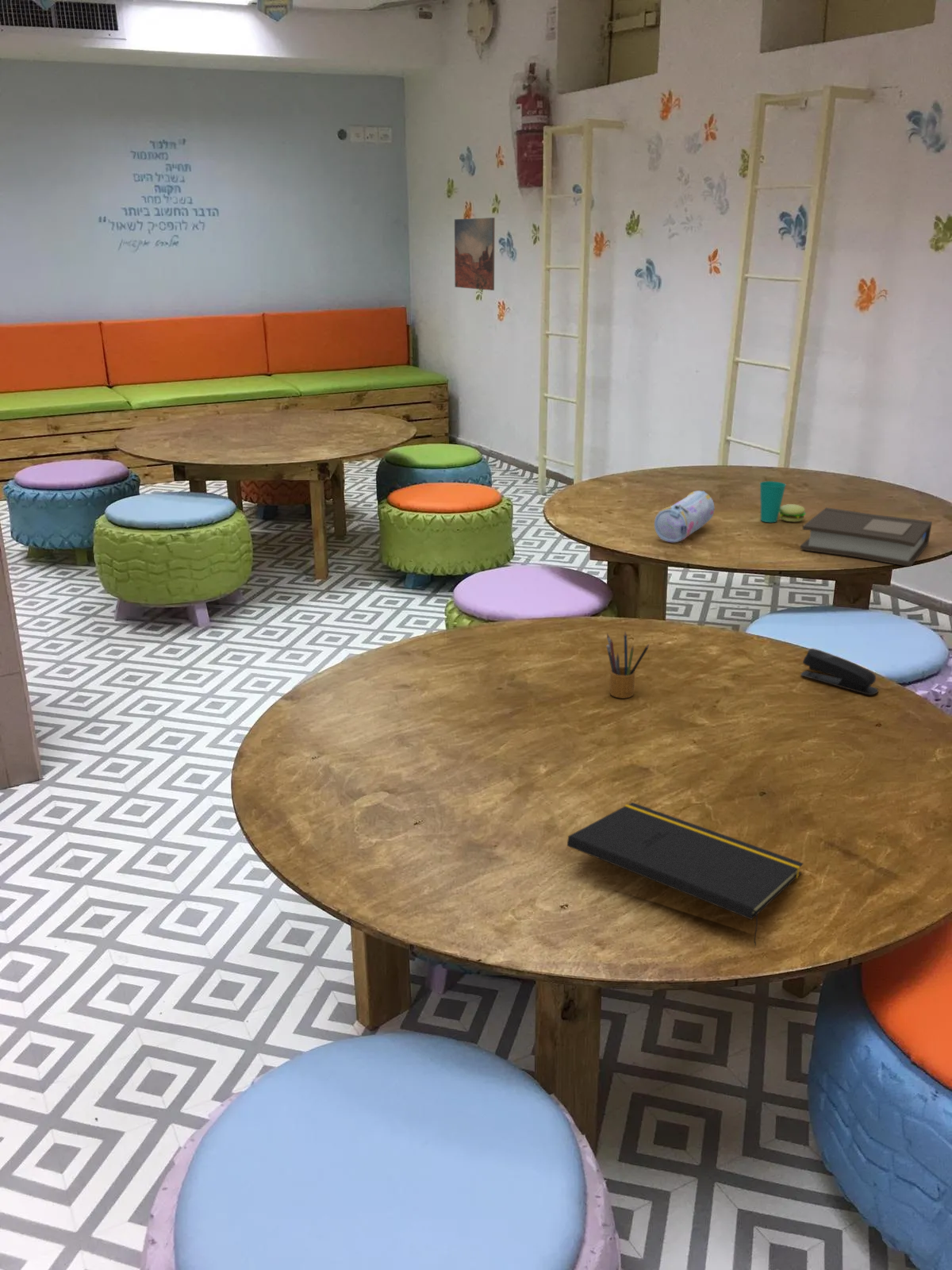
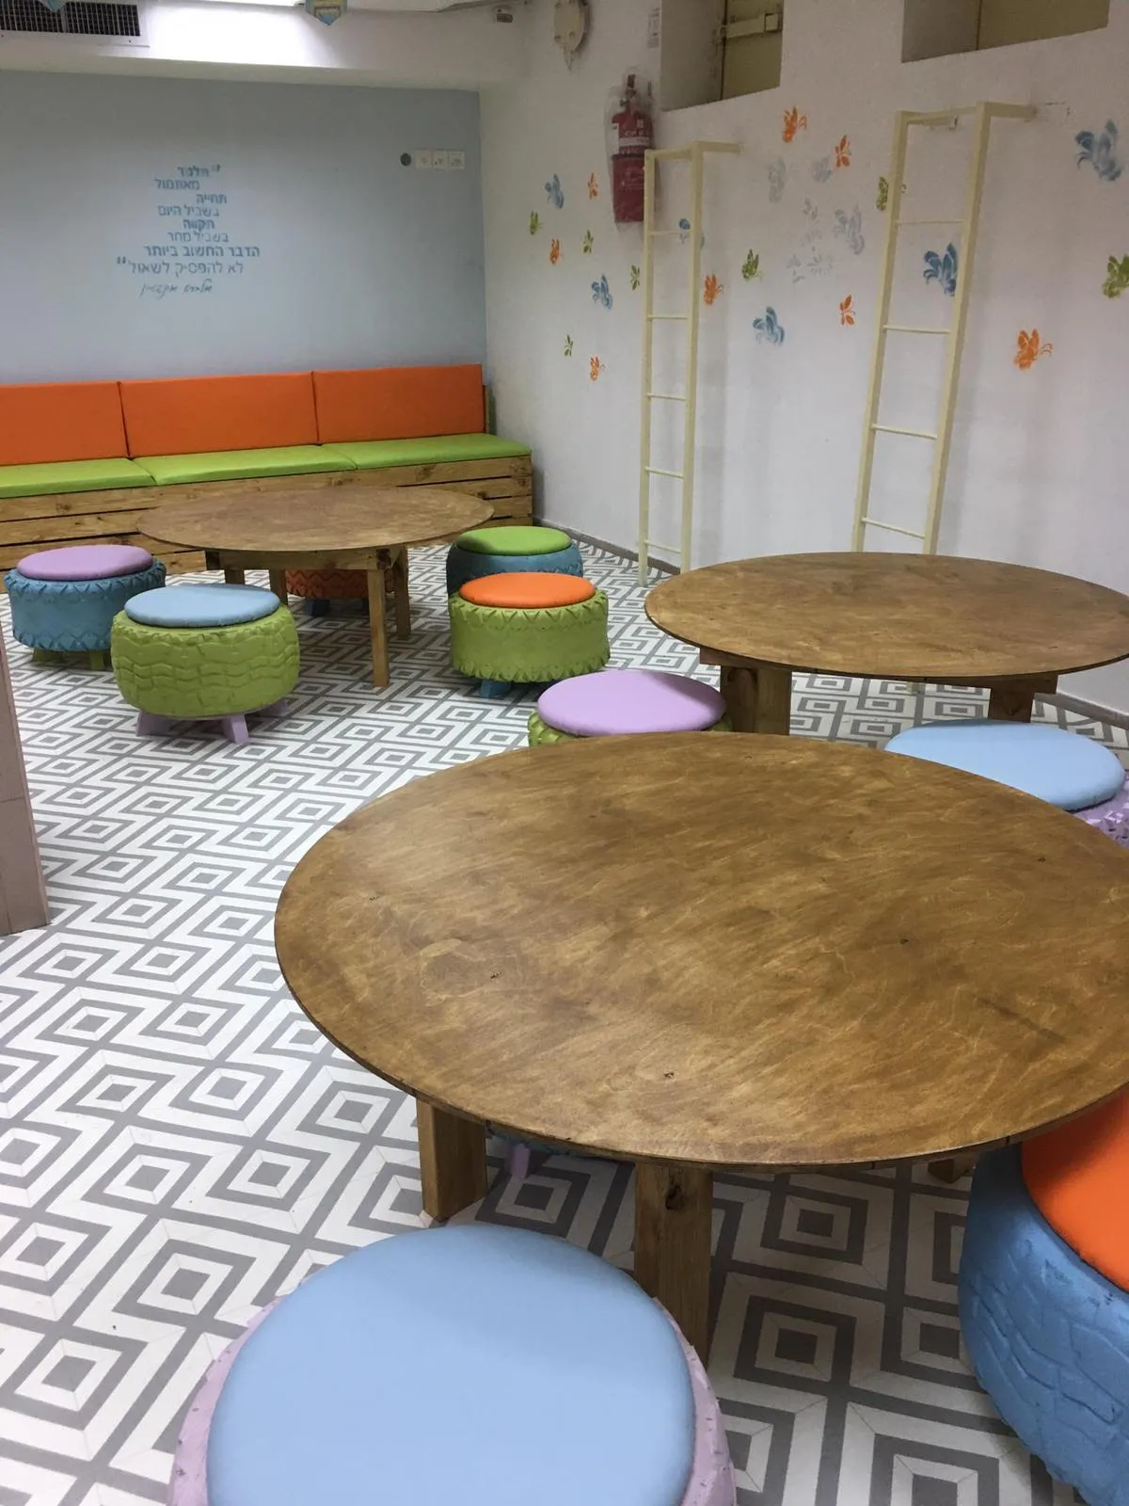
- pencil case [654,490,715,543]
- cup [759,480,807,523]
- pencil box [605,630,651,699]
- book [799,506,933,568]
- notepad [566,802,804,947]
- stapler [800,648,879,695]
- wall art [454,217,496,291]
